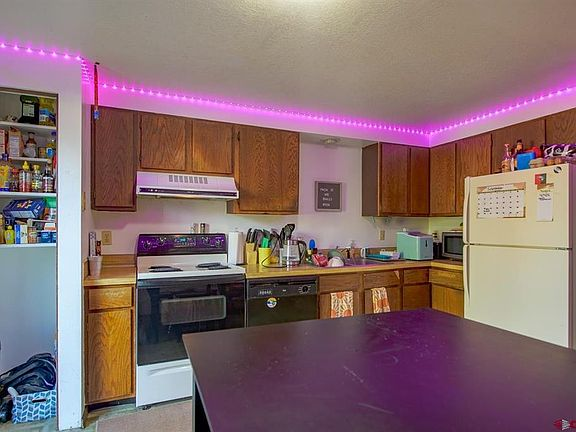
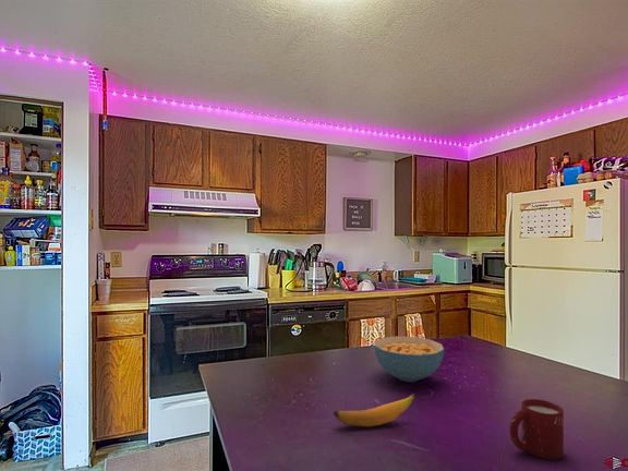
+ cup [509,398,565,461]
+ banana [333,392,416,427]
+ cereal bowl [373,335,445,383]
